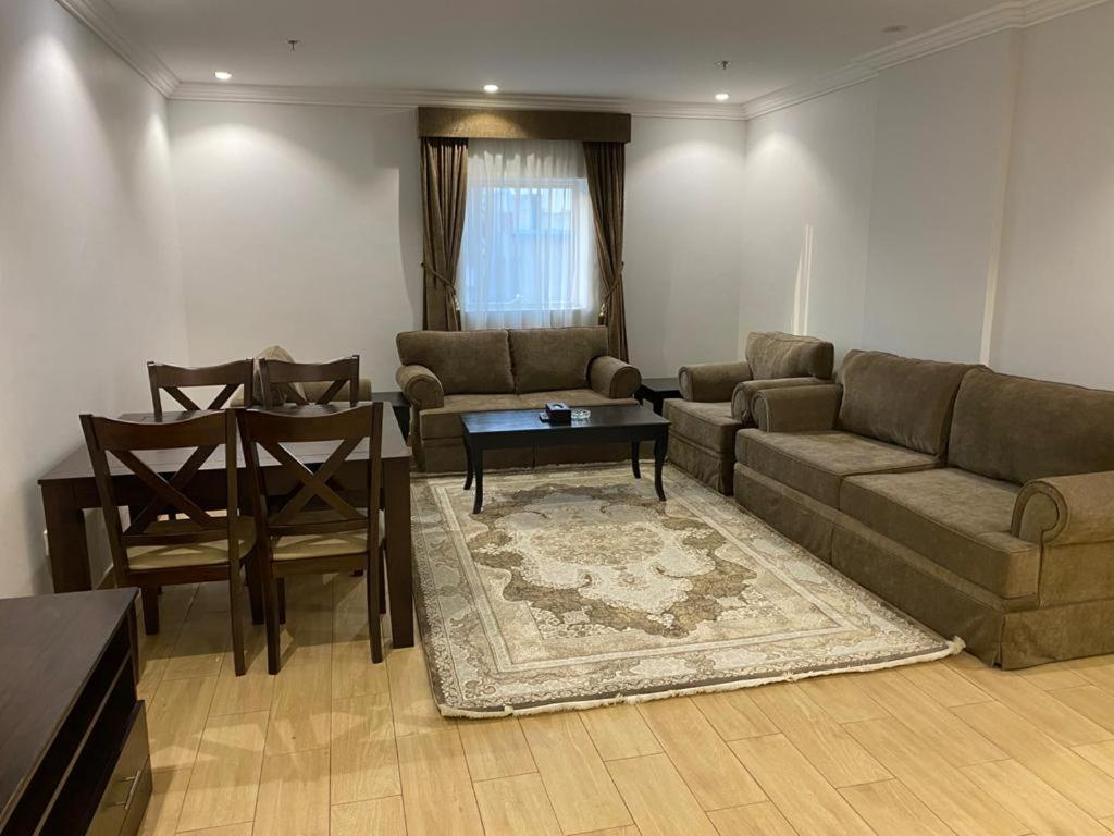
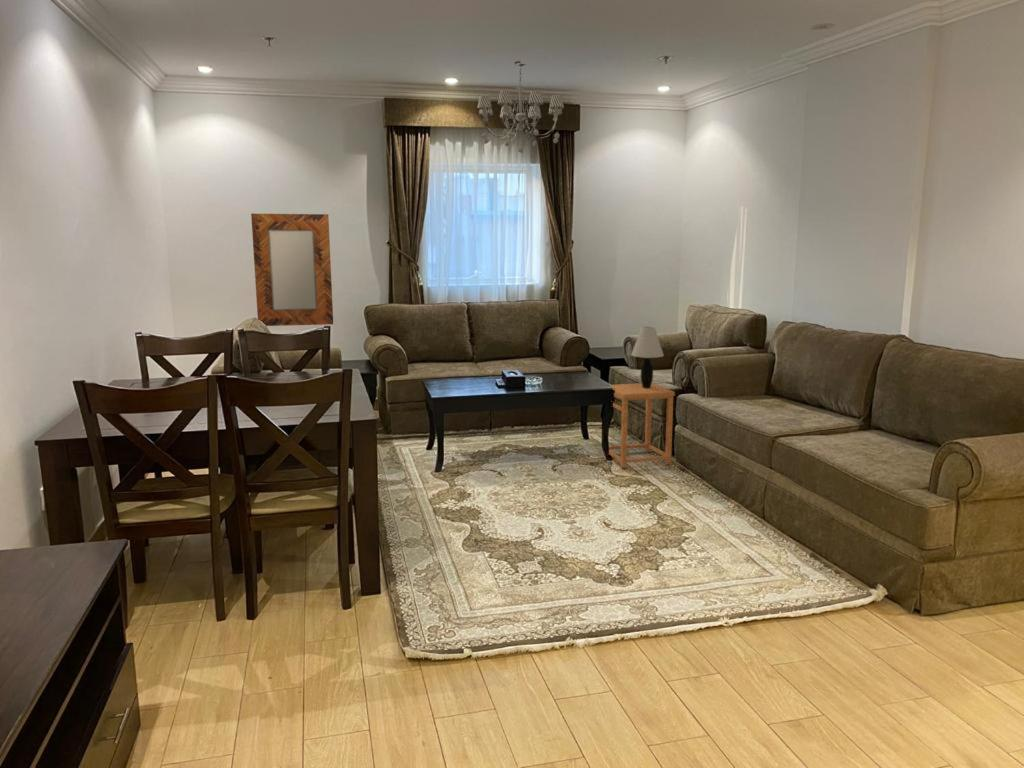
+ chandelier [476,60,565,154]
+ table lamp [630,325,665,388]
+ home mirror [250,213,334,327]
+ side table [602,382,676,469]
